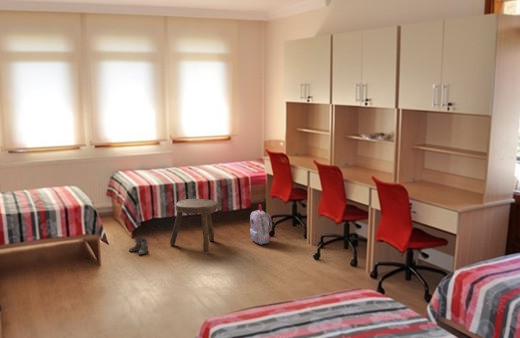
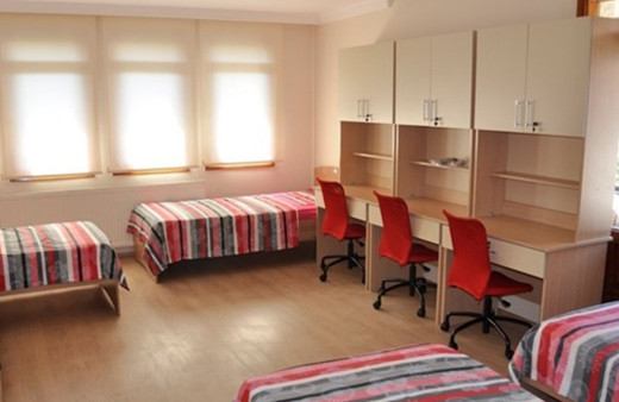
- backpack [249,204,273,246]
- boots [128,236,149,256]
- stool [169,198,220,253]
